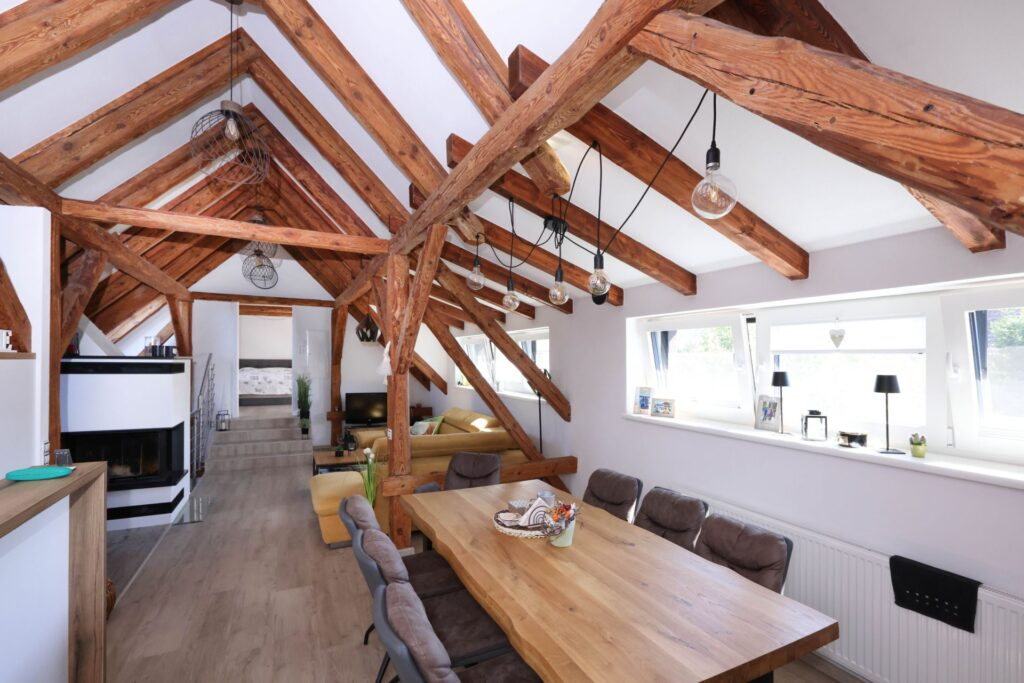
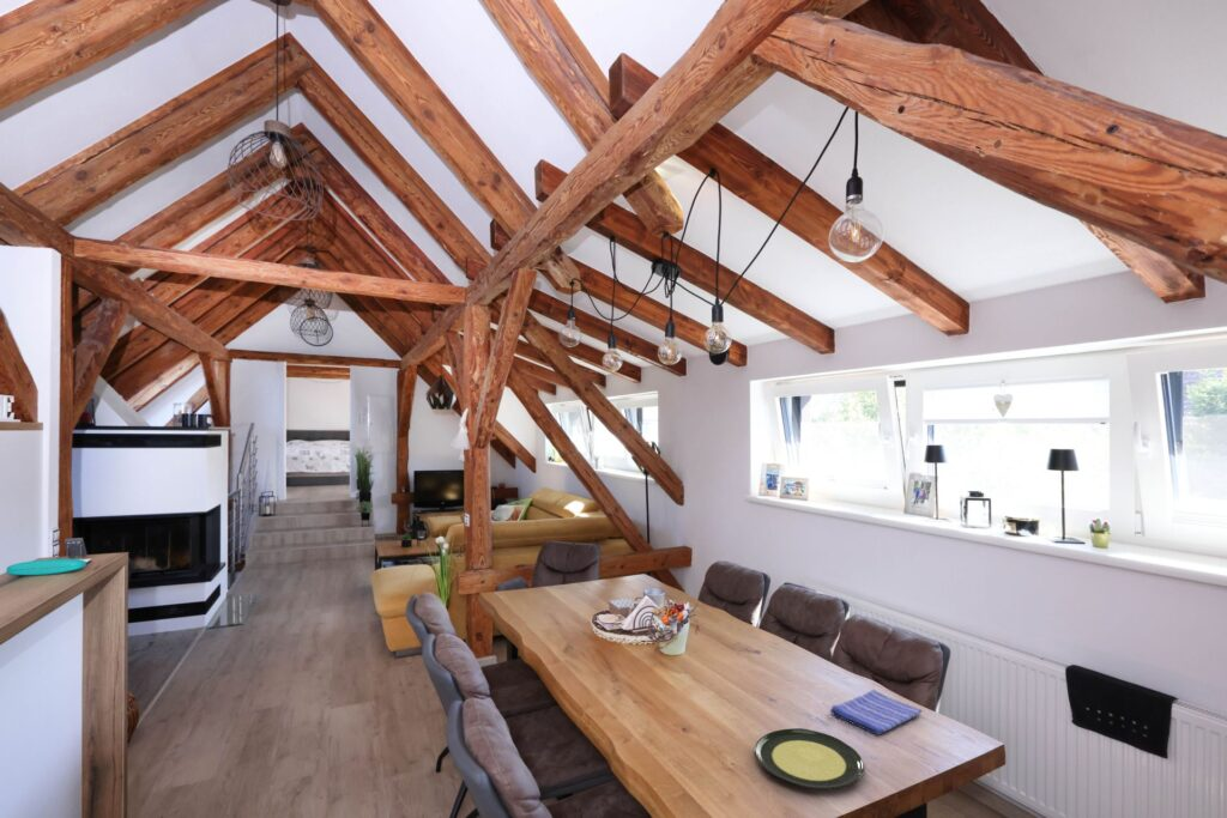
+ dish towel [829,689,923,735]
+ plate [754,727,866,790]
